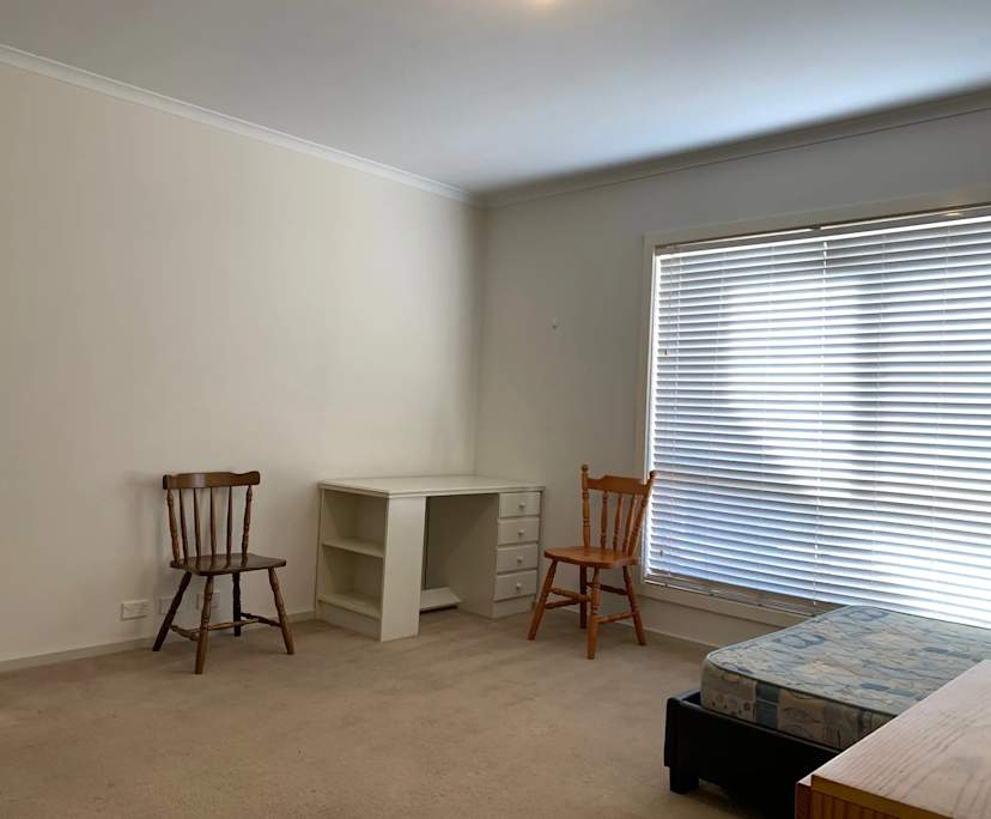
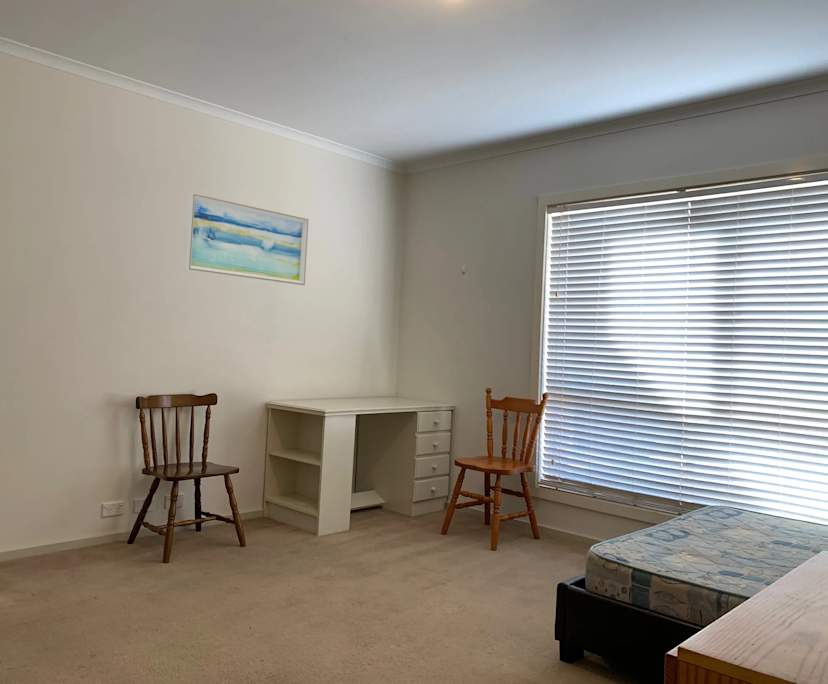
+ wall art [185,193,309,286]
